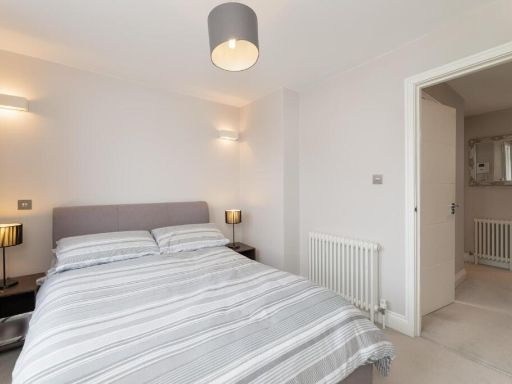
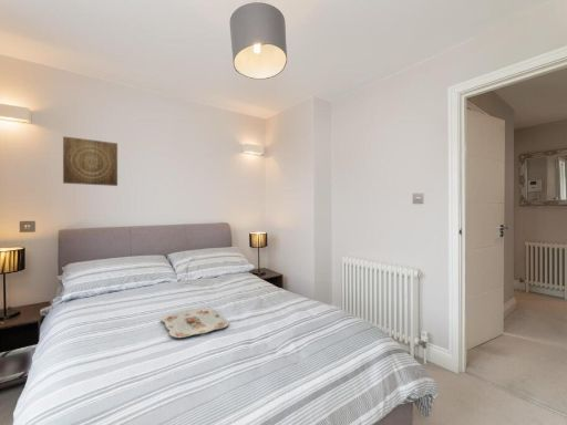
+ serving tray [159,307,230,339]
+ wall art [62,135,118,187]
